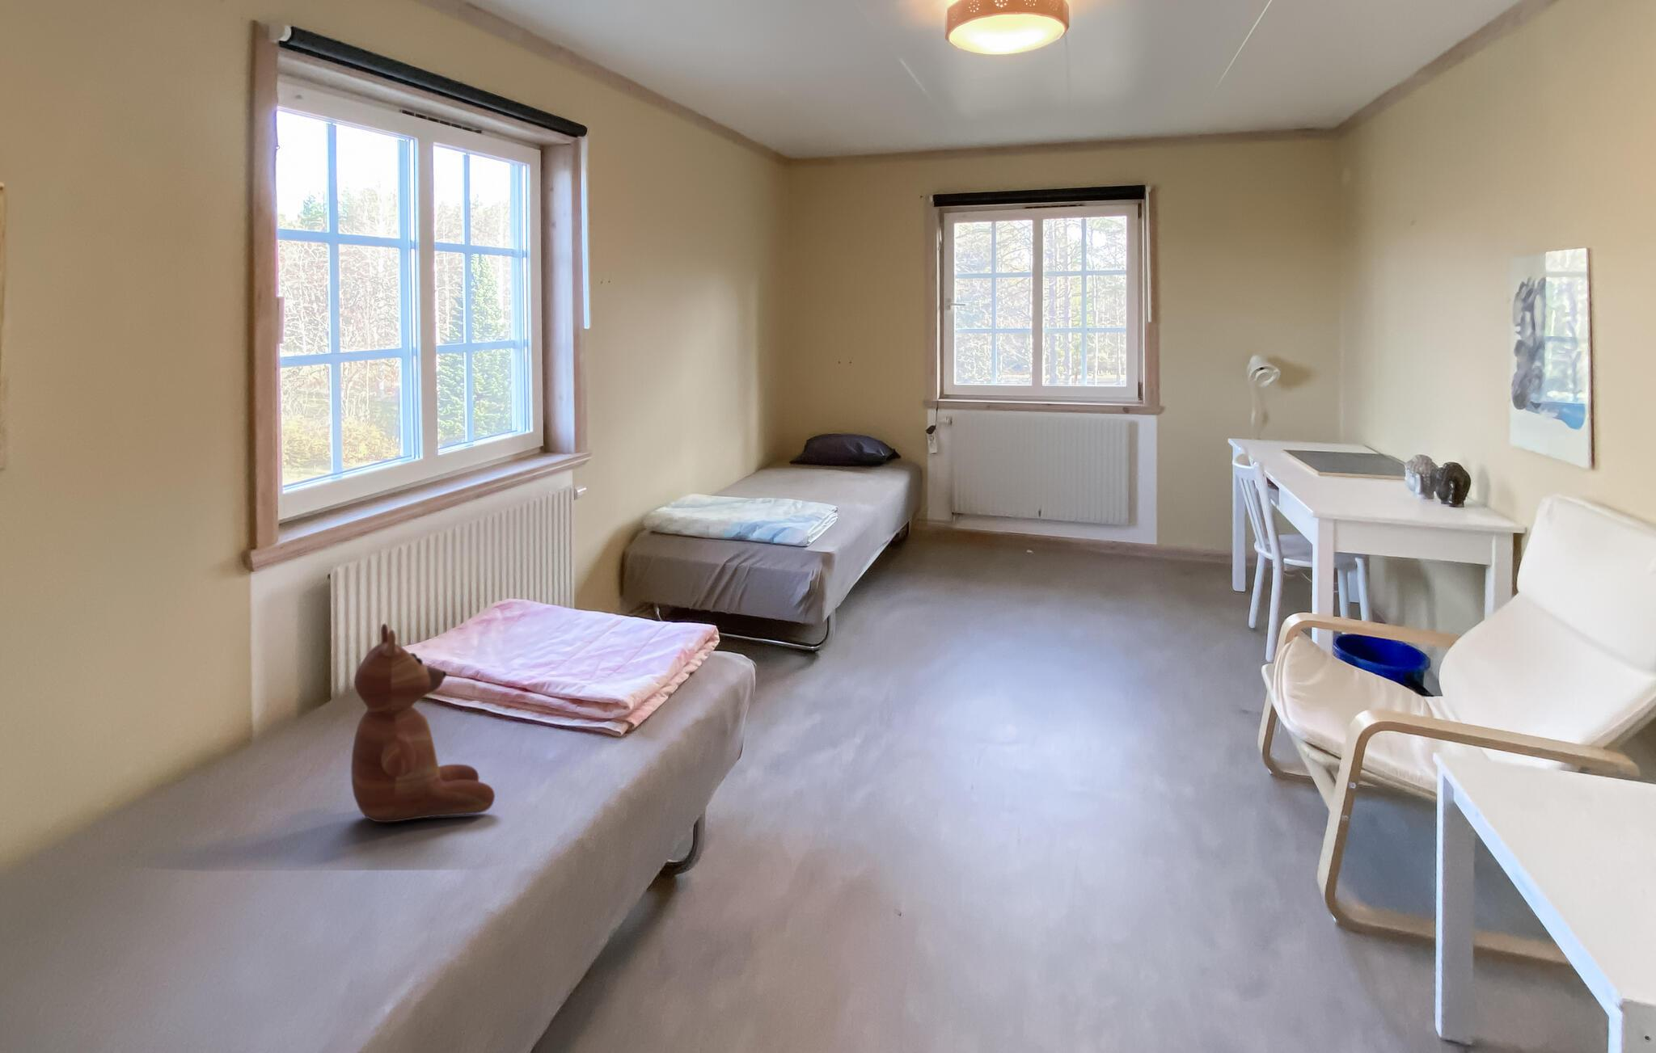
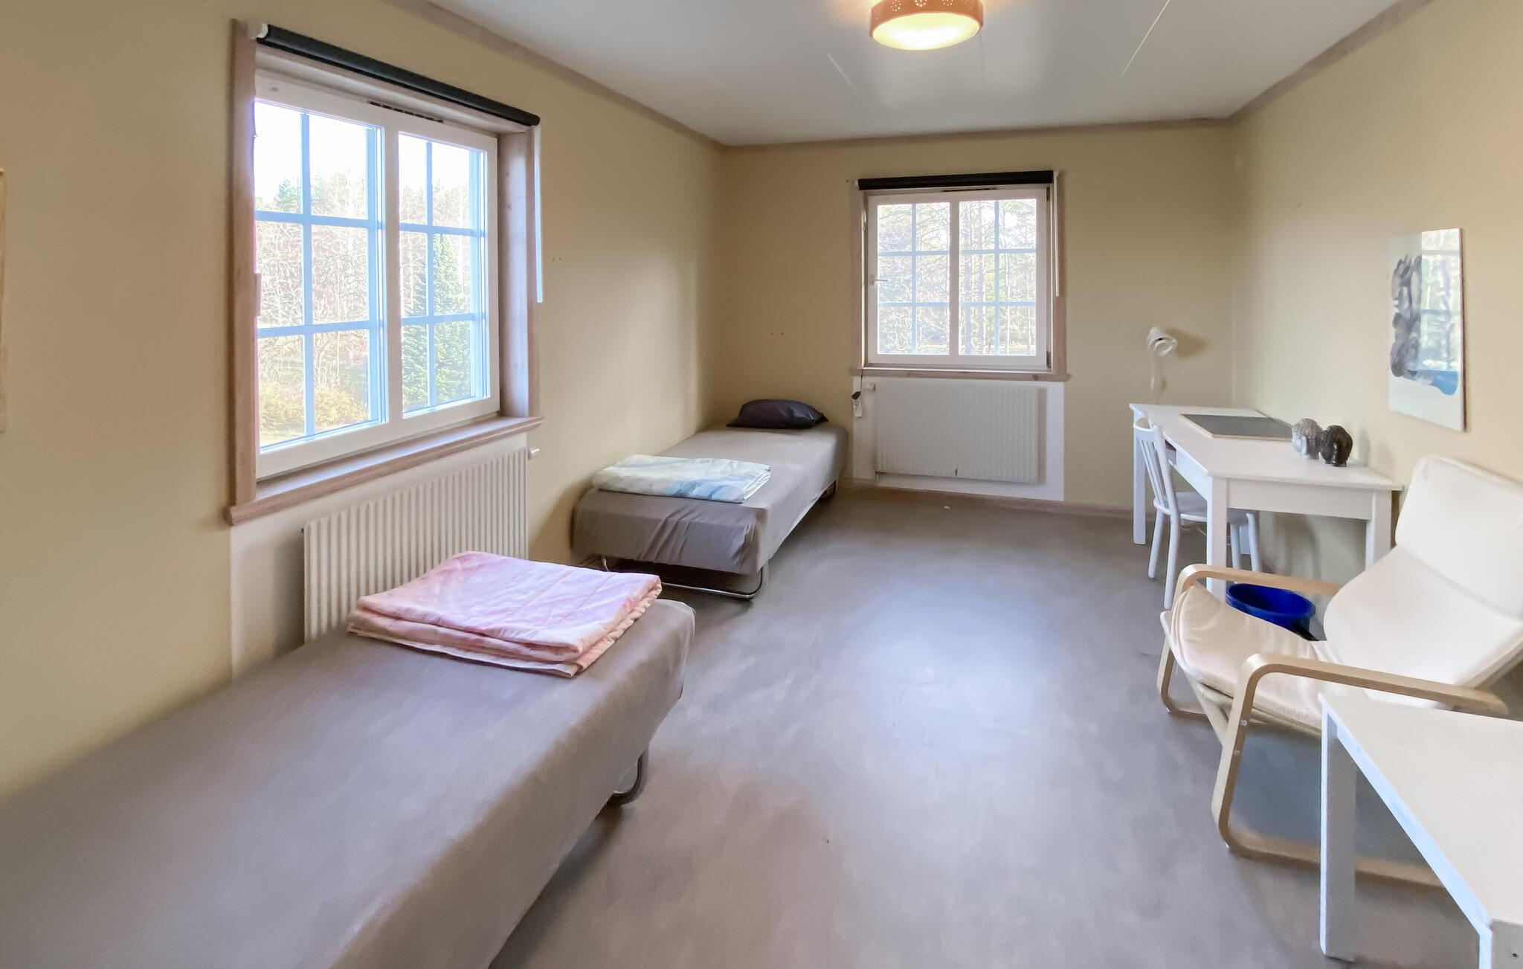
- teddy bear [350,622,496,824]
